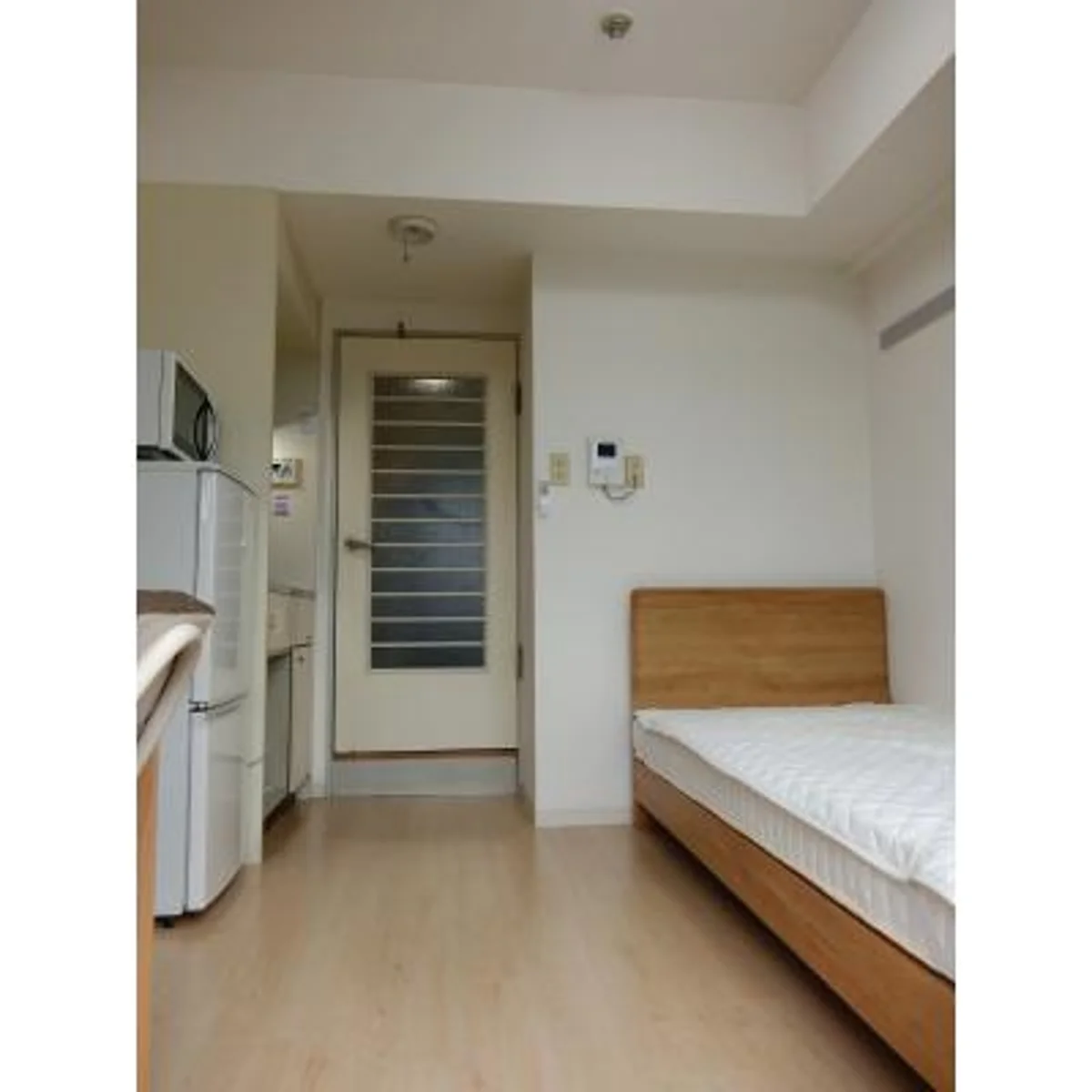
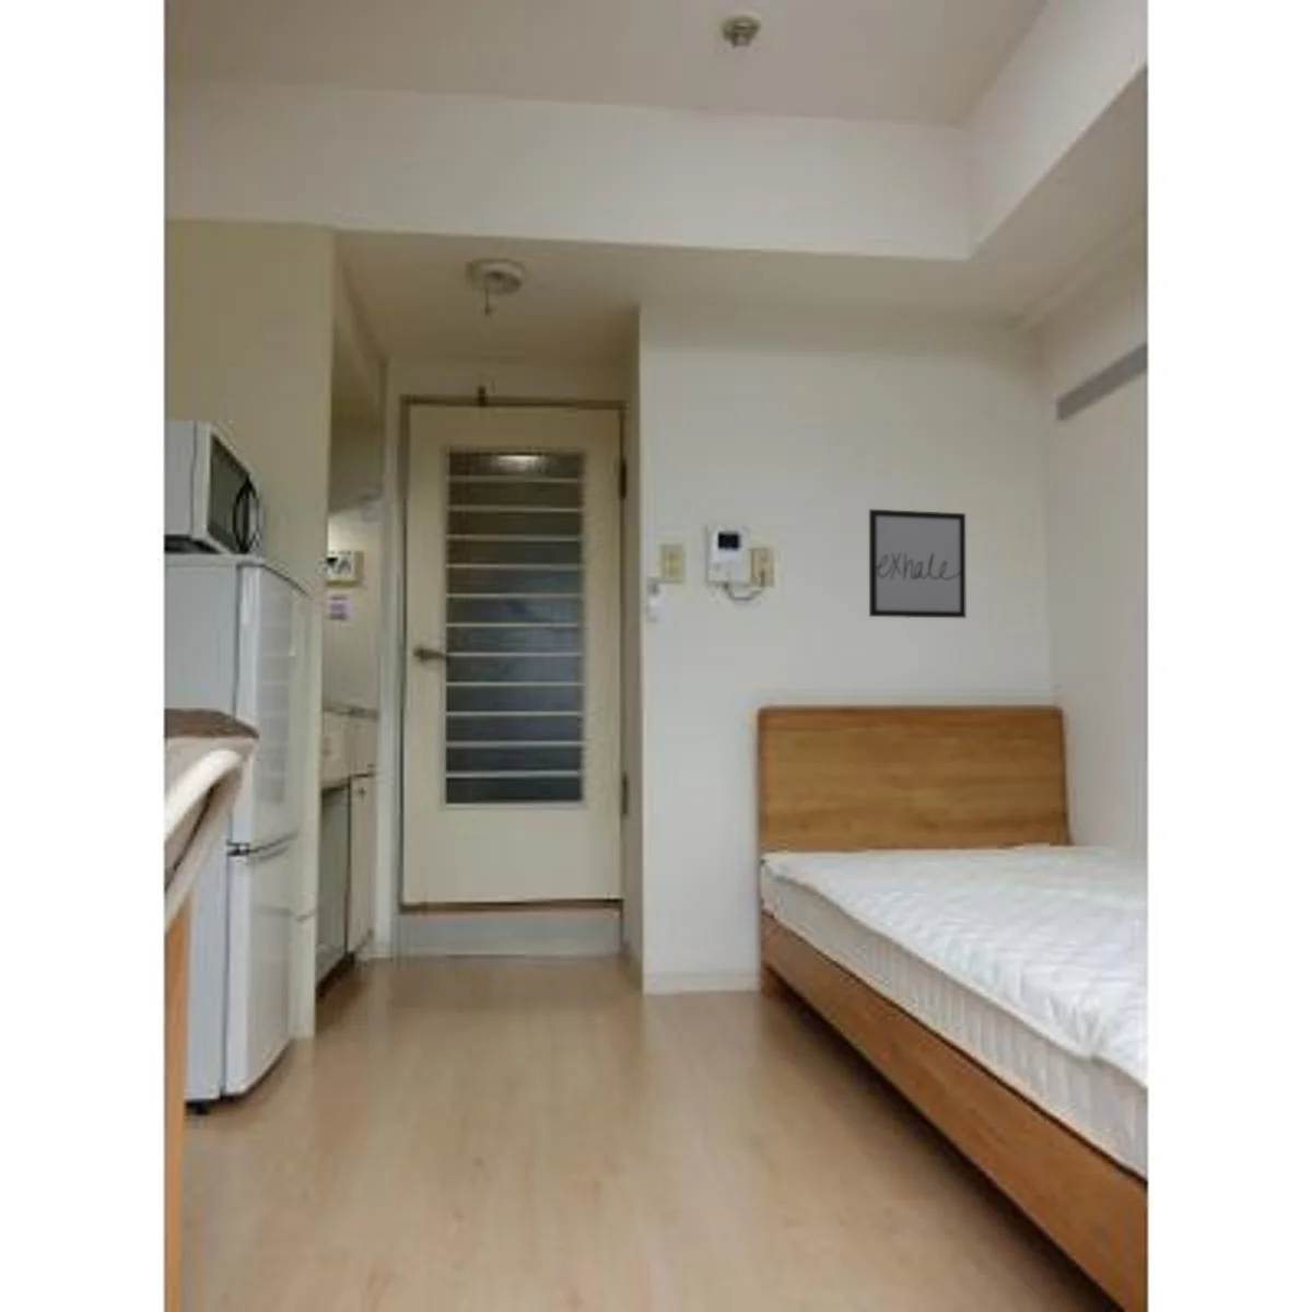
+ wall art [869,508,967,619]
